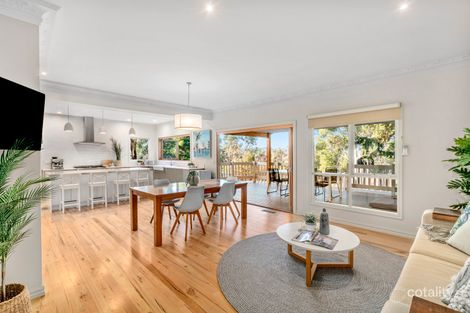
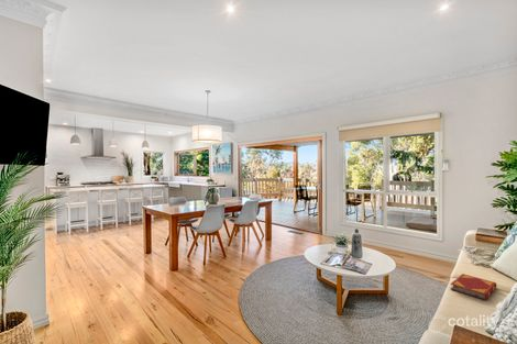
+ hardback book [450,273,497,301]
